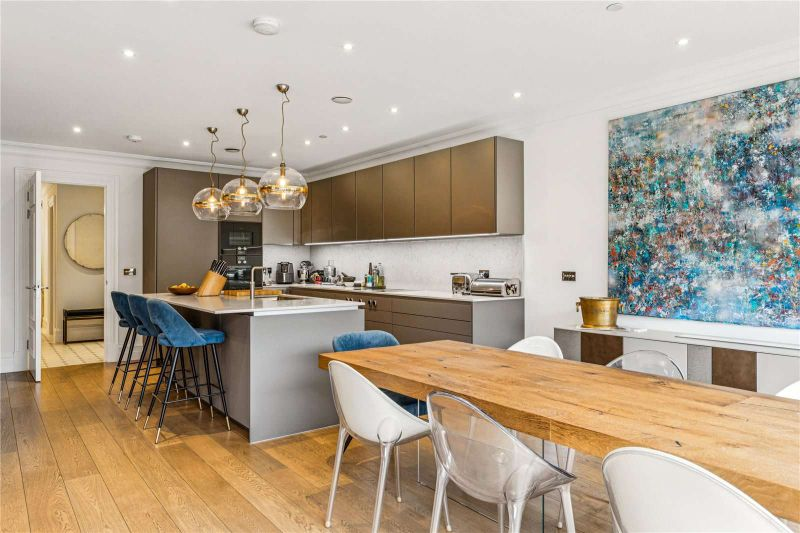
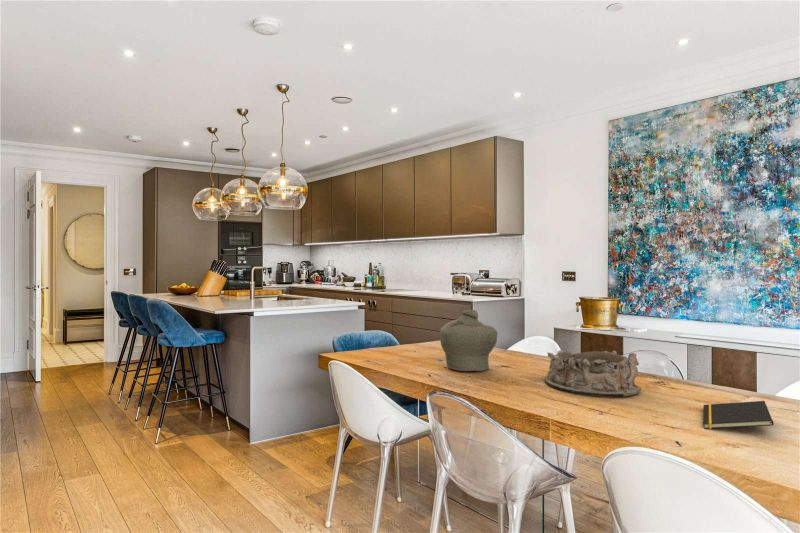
+ jar [439,309,498,372]
+ notepad [702,400,775,430]
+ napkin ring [544,349,642,397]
